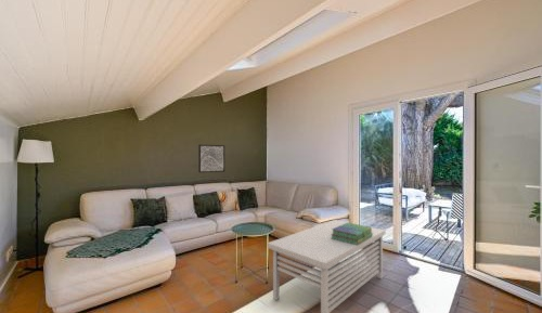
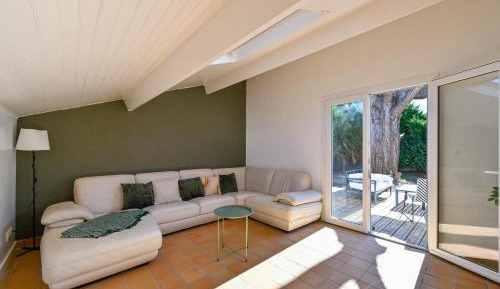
- wall art [197,144,225,173]
- coffee table [267,219,387,313]
- stack of books [331,222,373,245]
